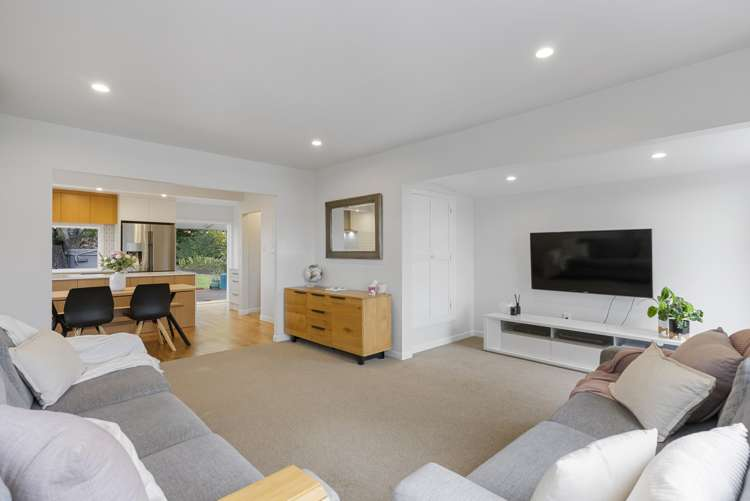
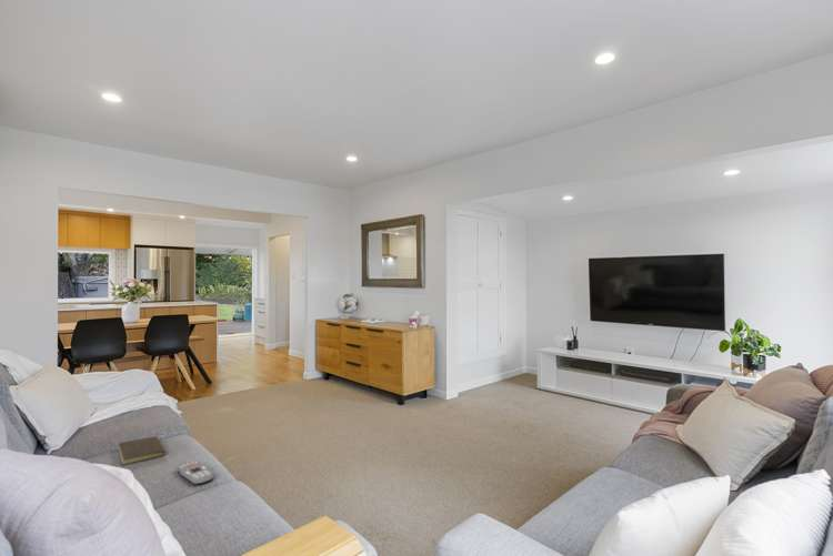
+ remote control [175,459,215,486]
+ book [118,433,170,466]
